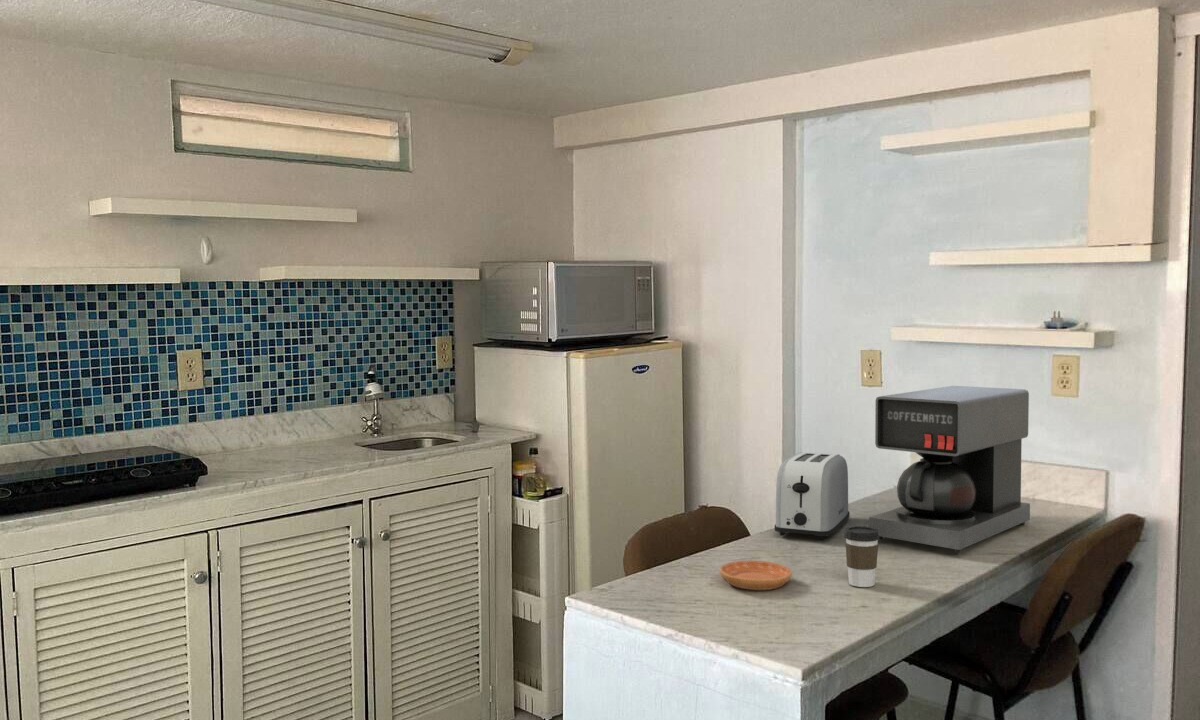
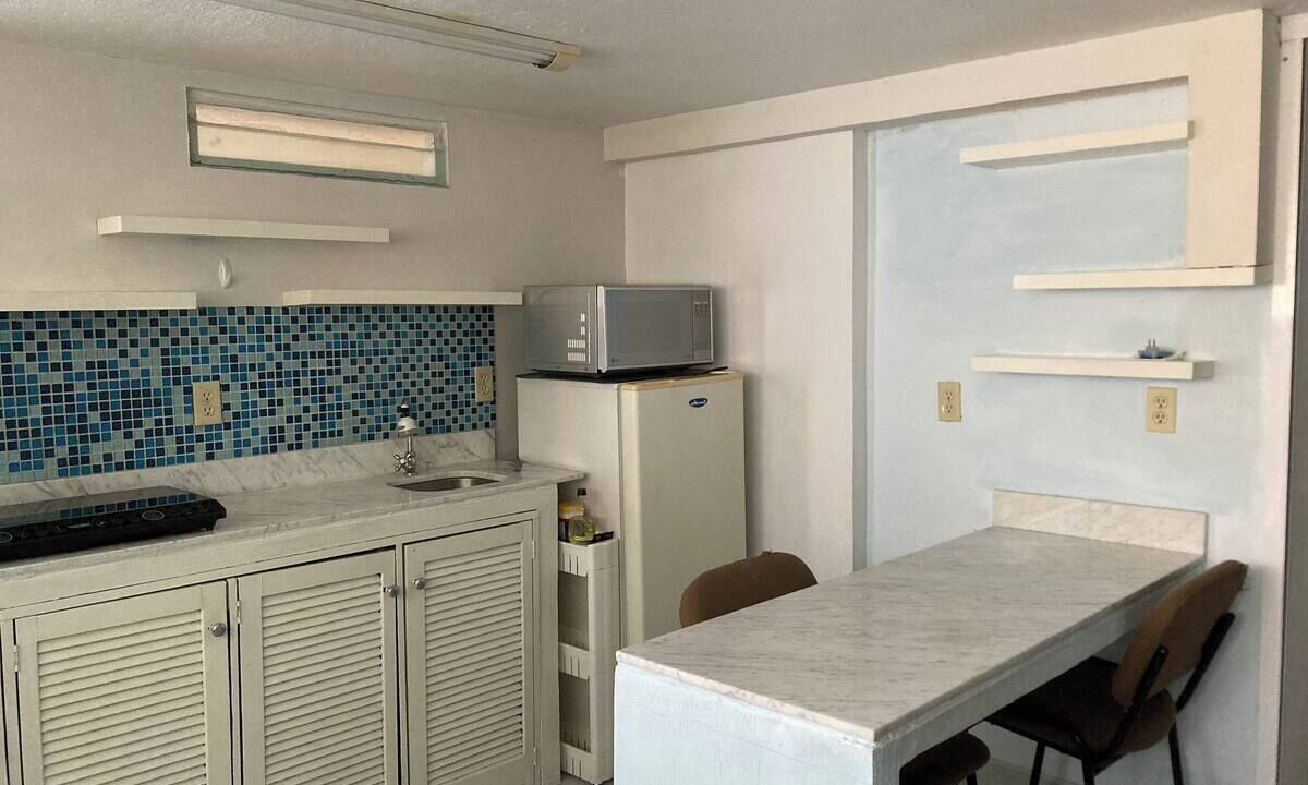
- coffee maker [868,385,1031,554]
- coffee cup [843,525,880,588]
- toaster [774,451,850,540]
- saucer [718,560,793,591]
